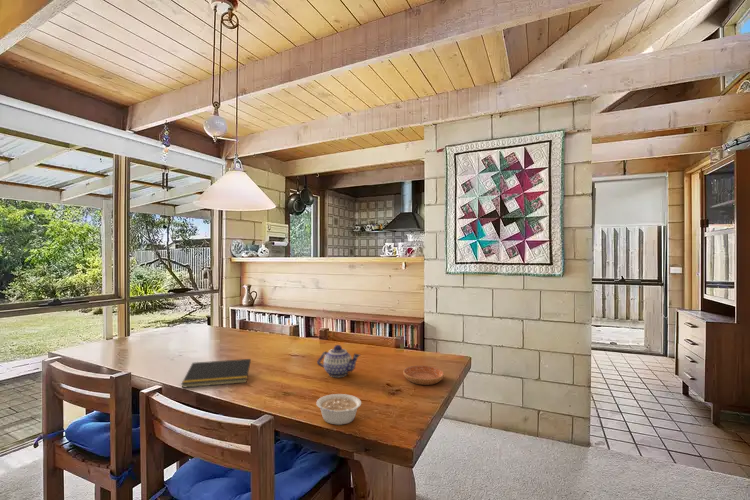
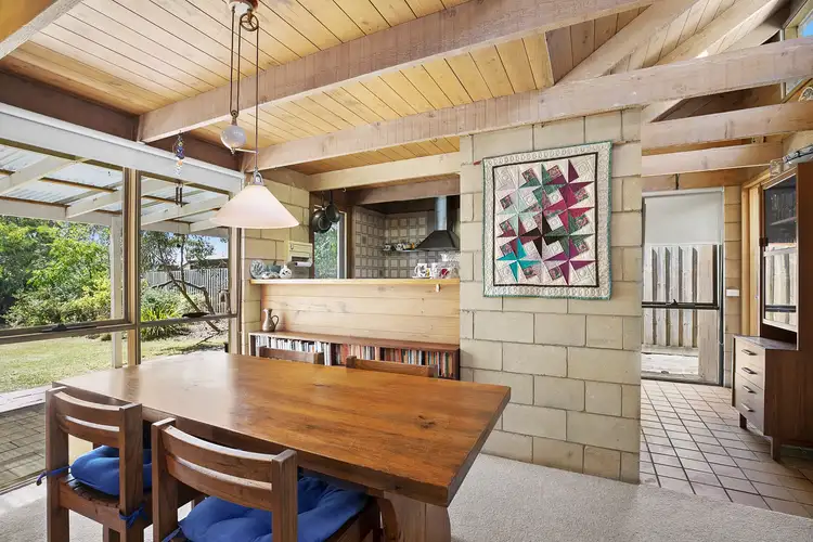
- saucer [402,365,445,386]
- notepad [180,358,252,389]
- legume [315,393,362,426]
- teapot [316,344,361,378]
